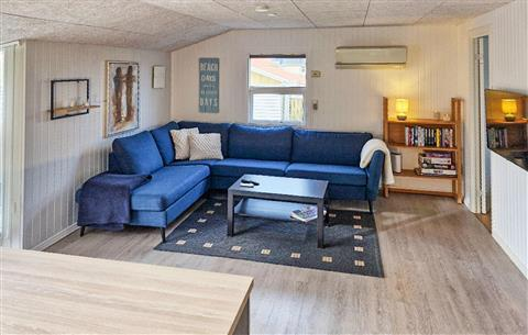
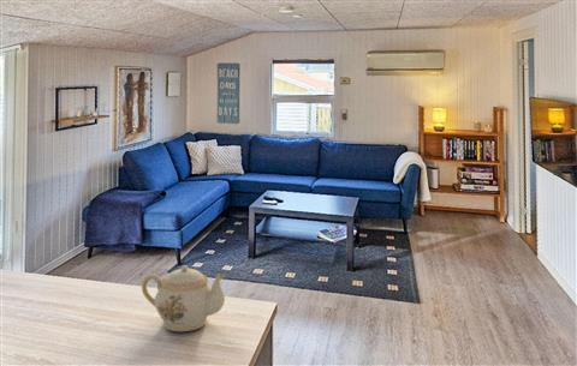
+ teapot [141,265,226,332]
